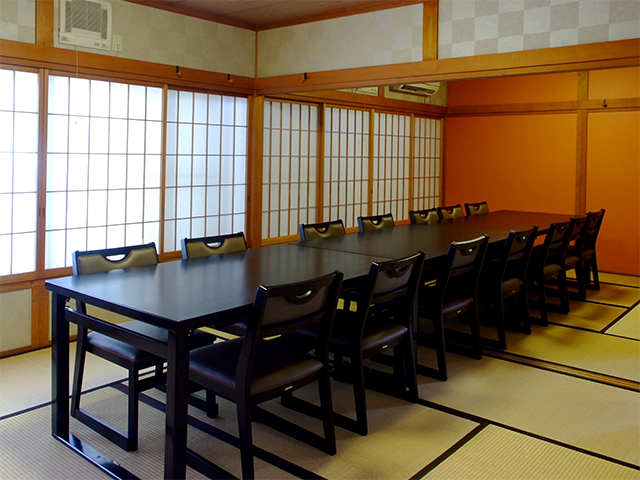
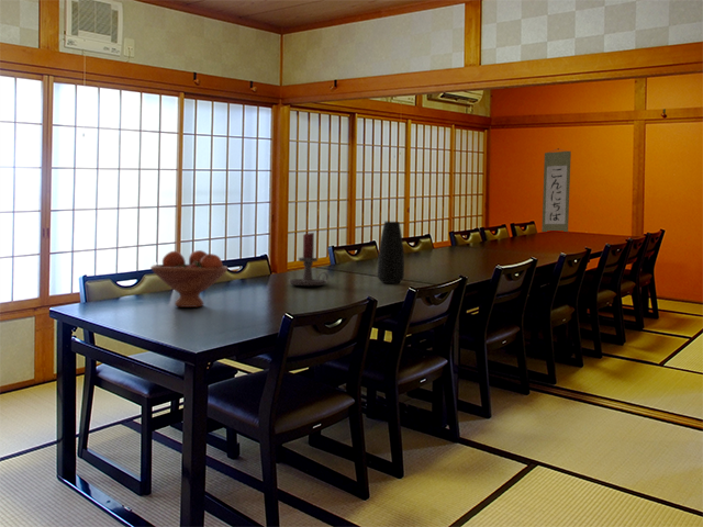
+ wall scroll [540,147,572,233]
+ candle holder [288,232,330,287]
+ vase [377,221,405,284]
+ fruit bowl [149,249,230,309]
